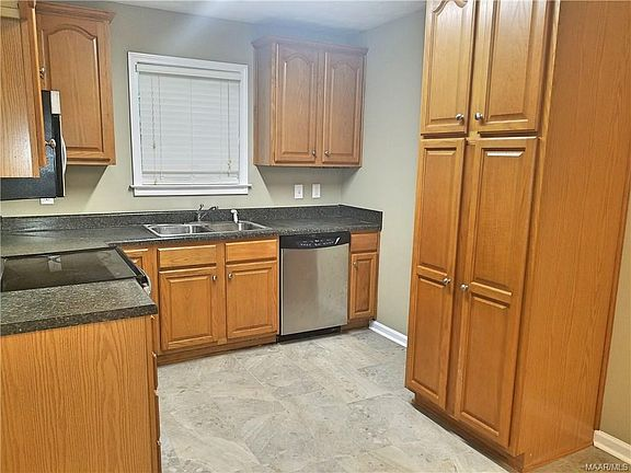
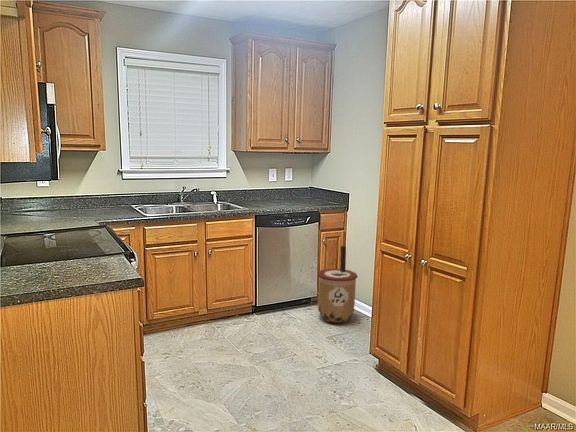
+ trash can [317,245,359,324]
